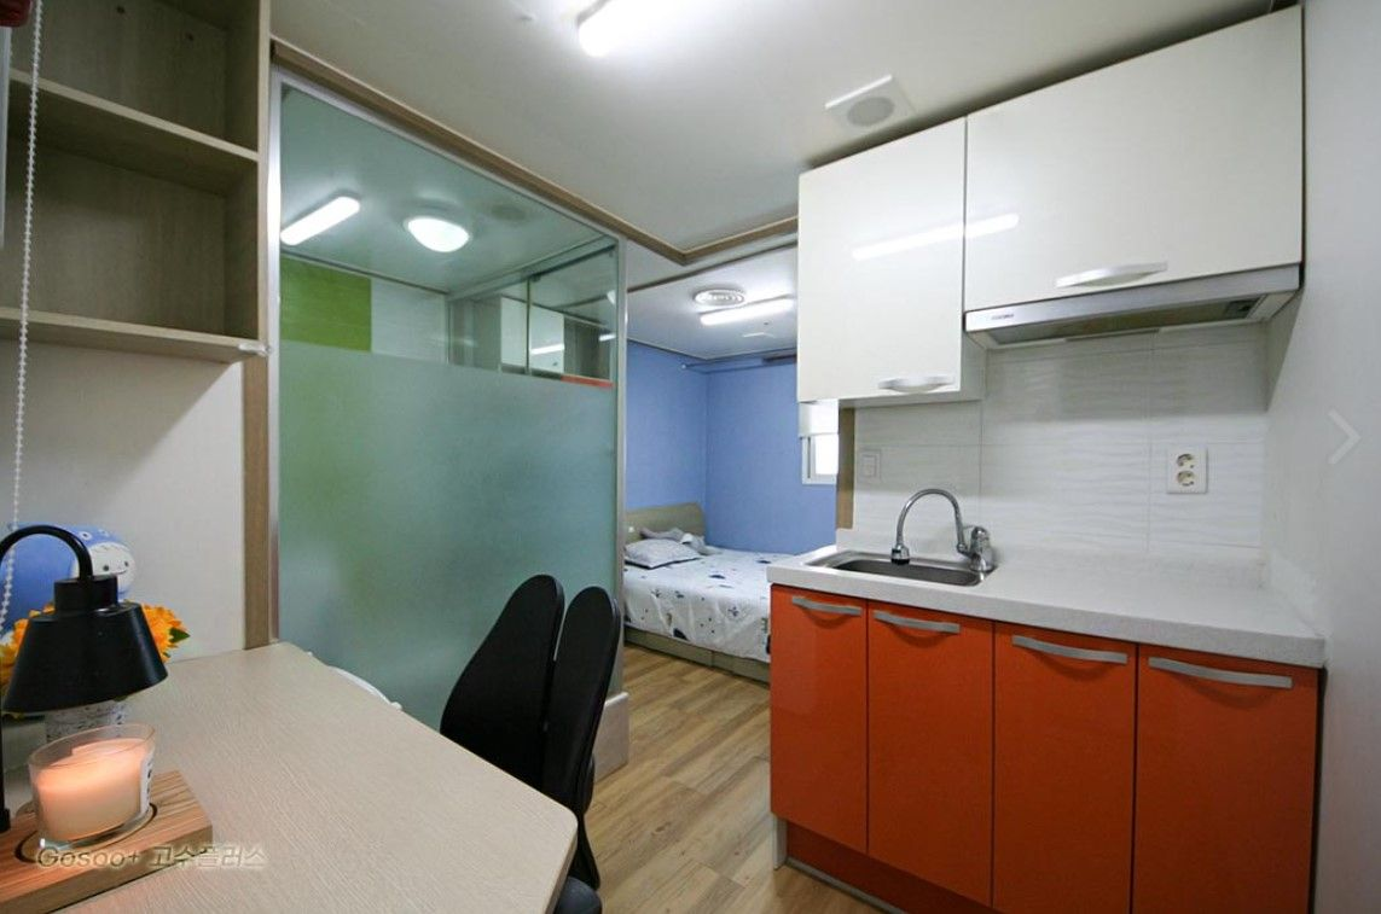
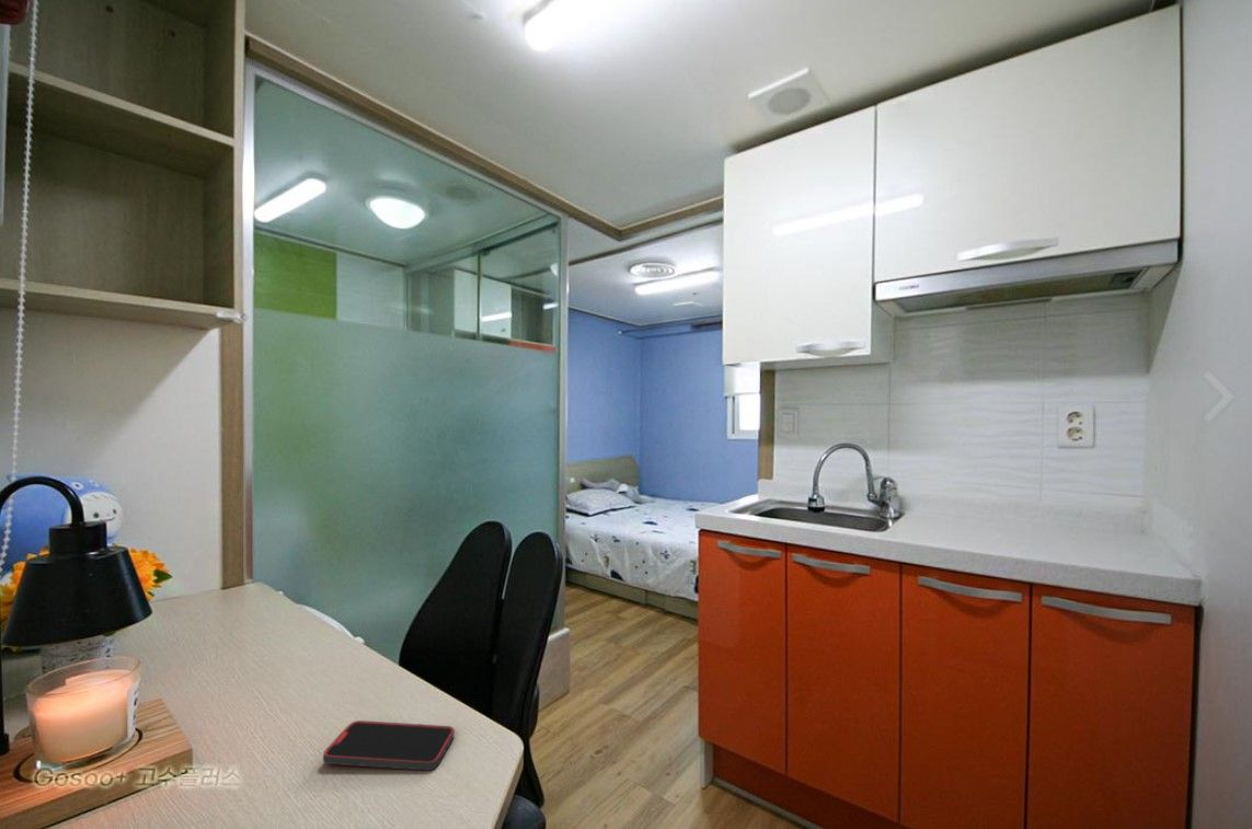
+ smartphone [322,719,456,772]
